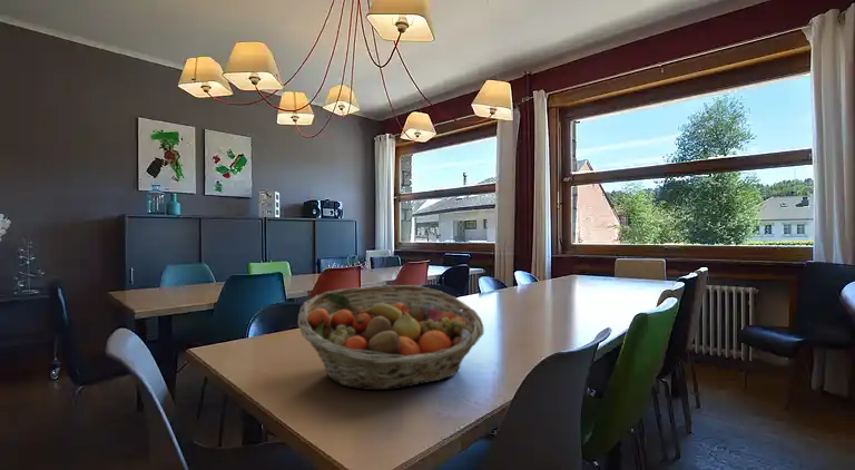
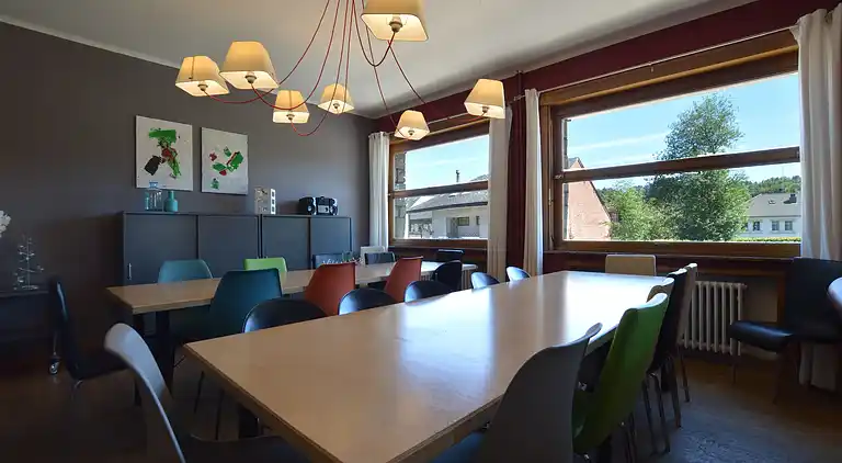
- fruit basket [297,284,485,391]
